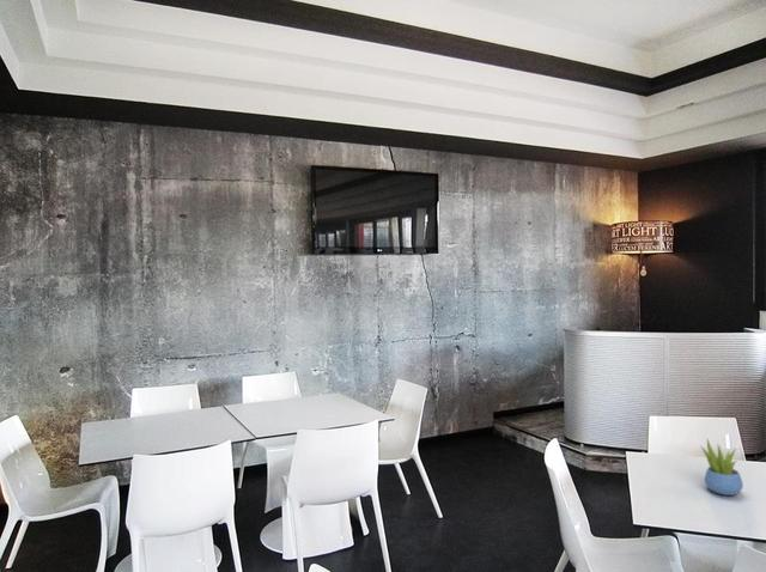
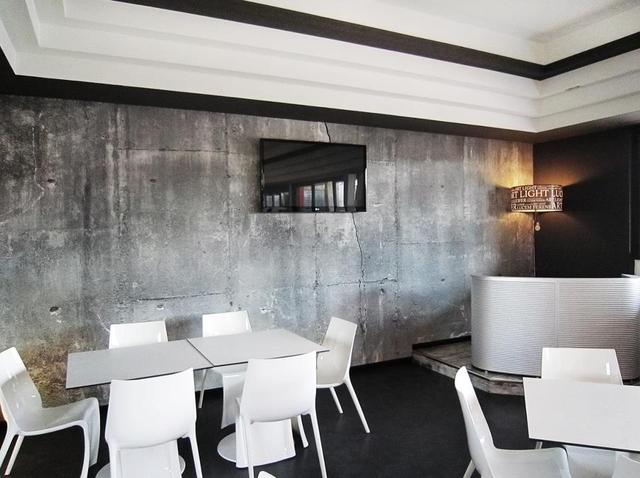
- succulent plant [700,437,744,497]
